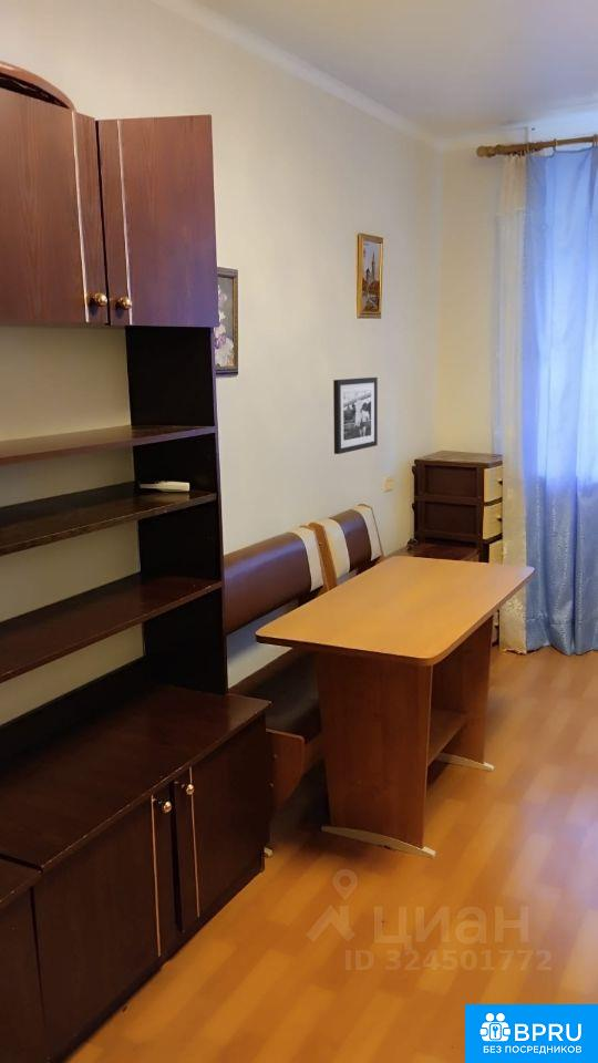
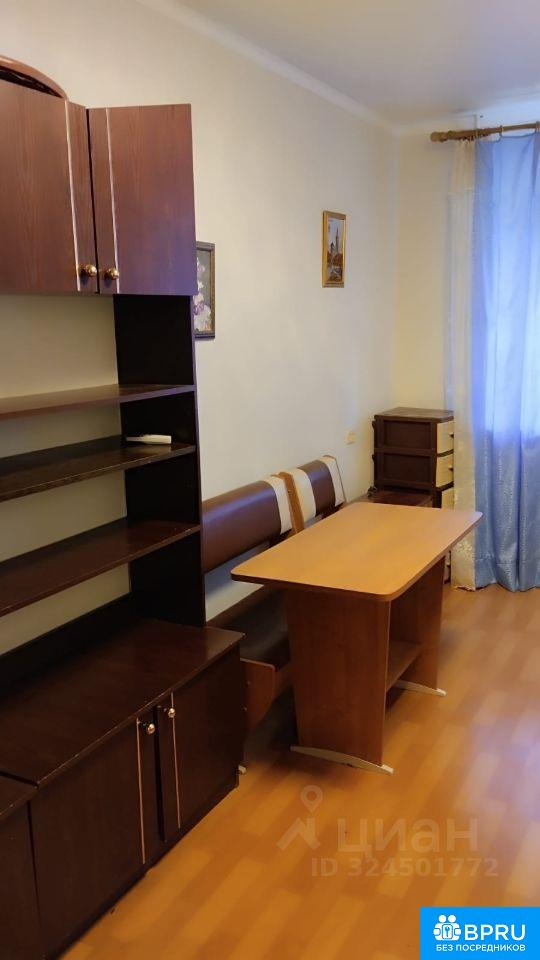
- picture frame [332,376,379,455]
